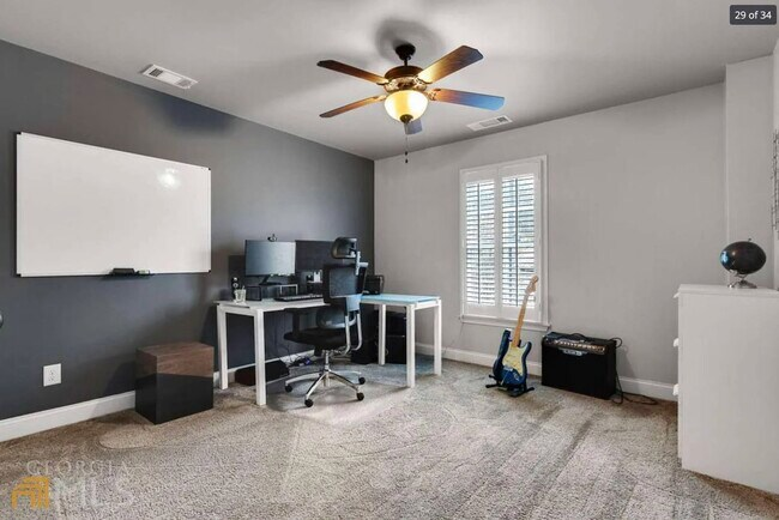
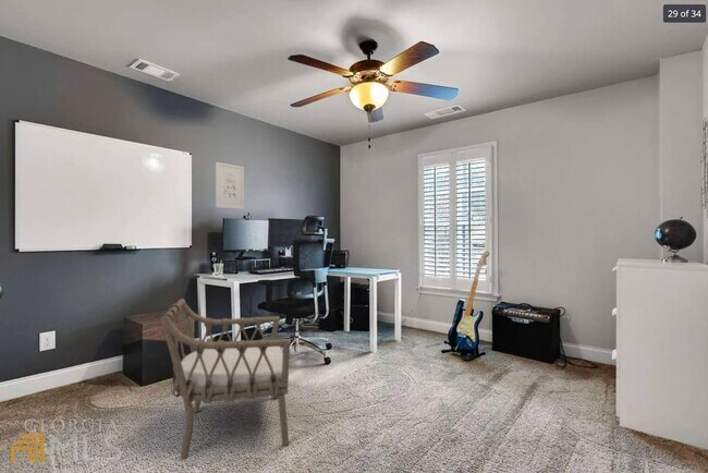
+ wall art [215,161,245,210]
+ armchair [159,298,291,461]
